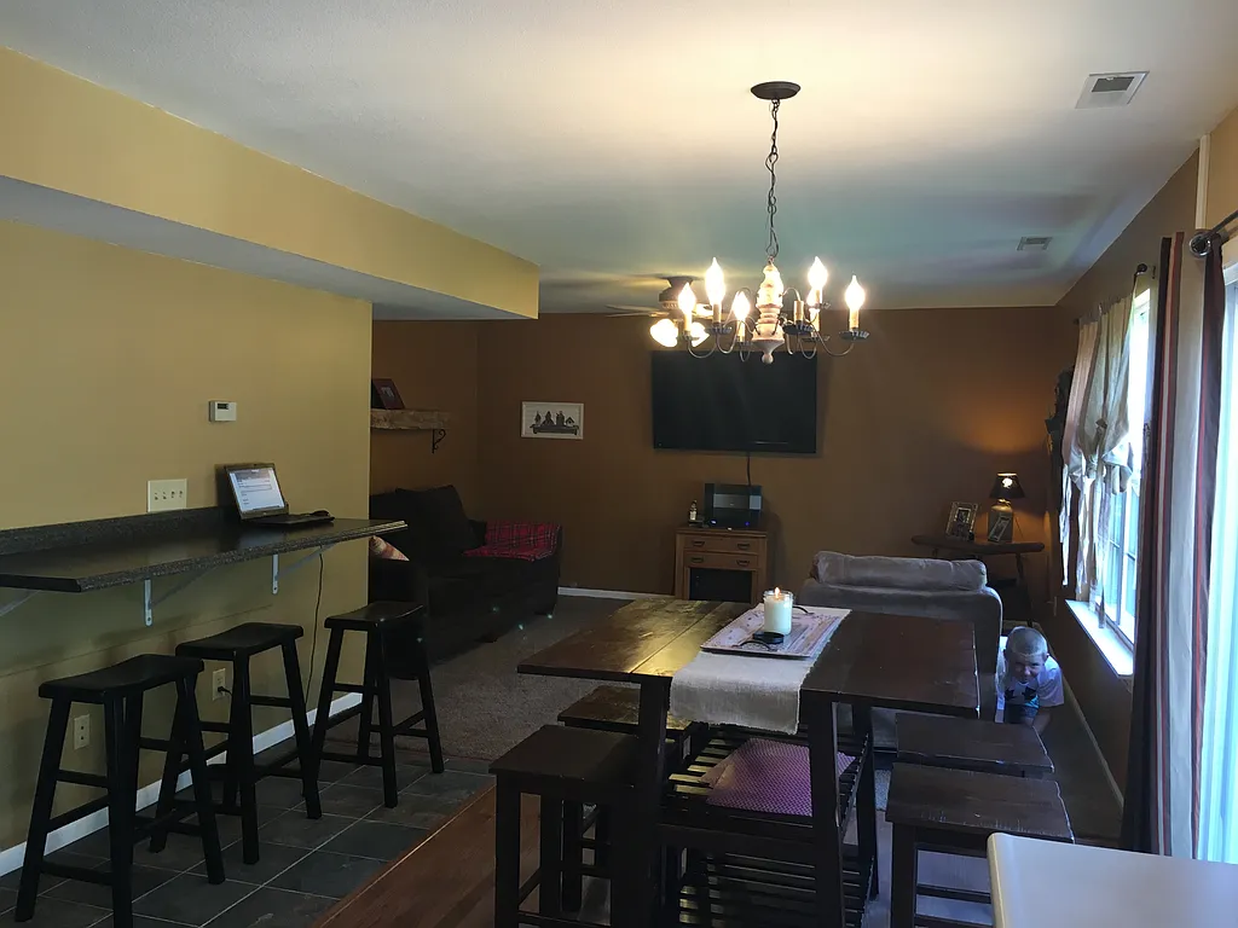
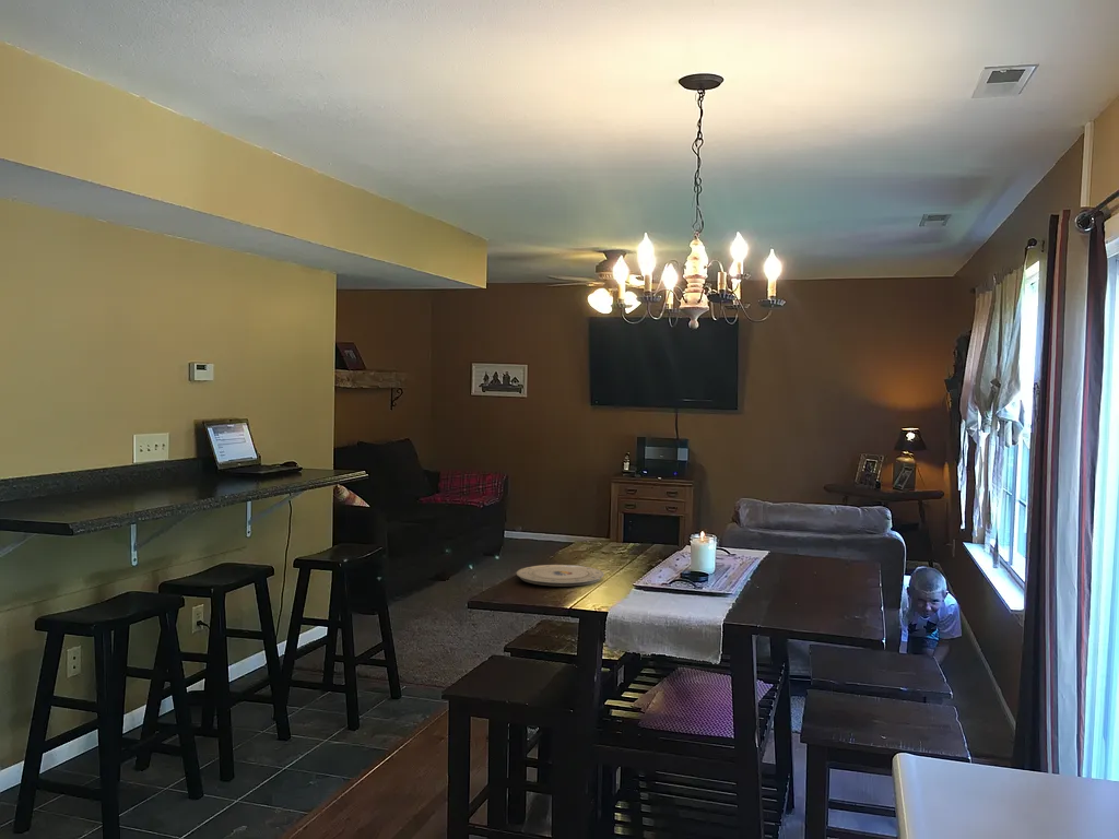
+ plate [516,564,605,588]
